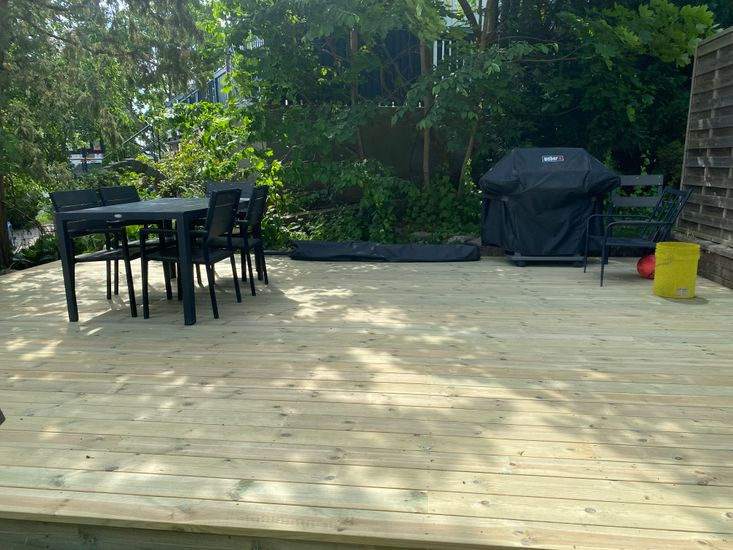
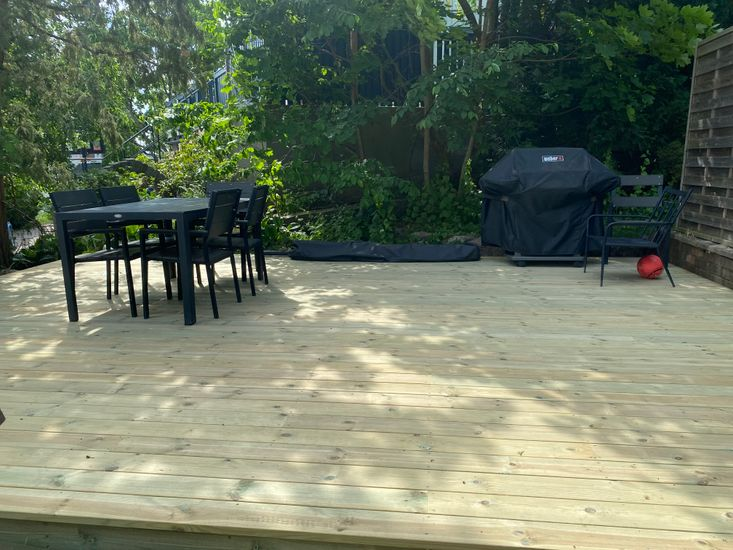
- bucket [652,241,702,299]
